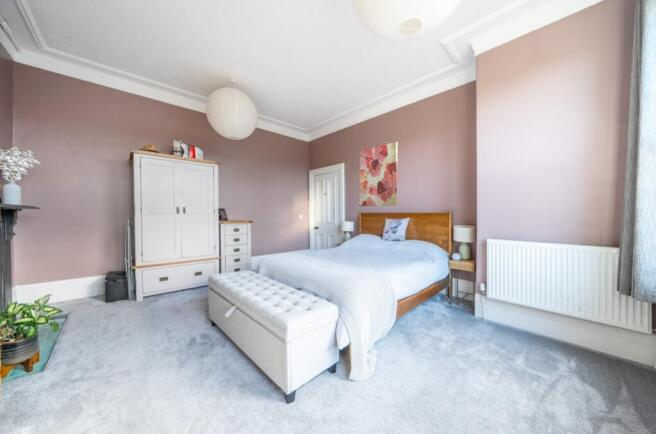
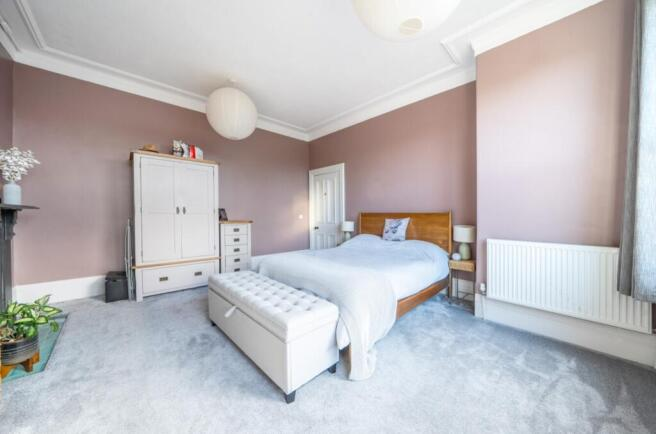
- wall art [359,141,399,207]
